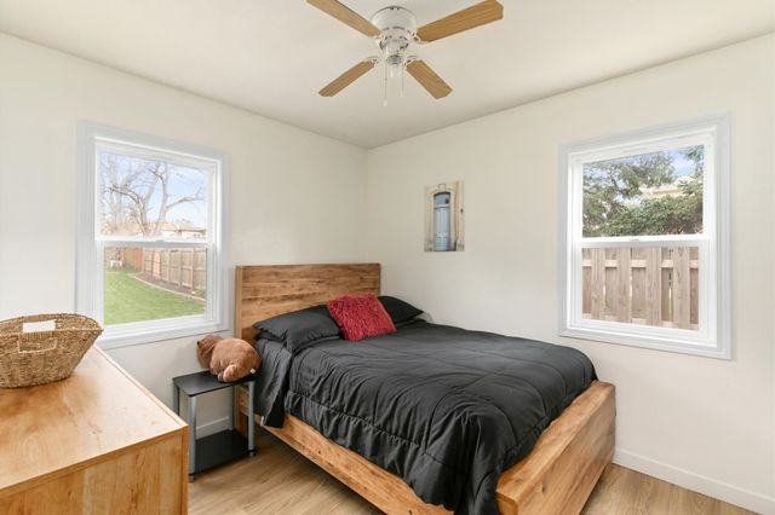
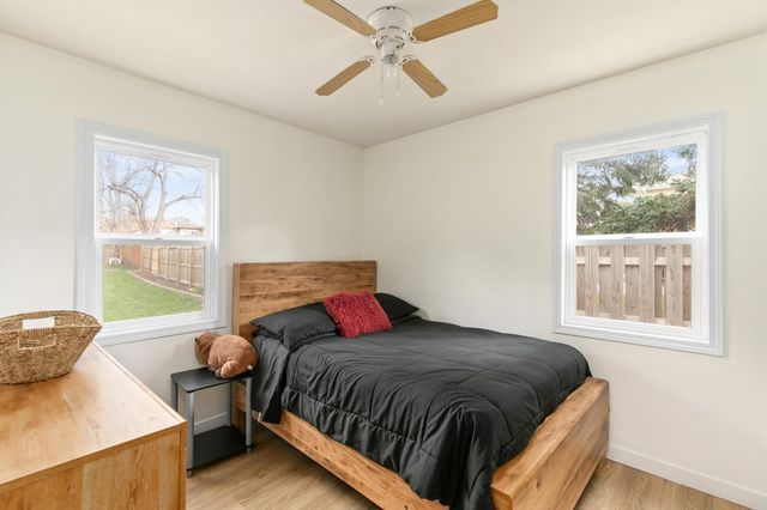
- wall art [423,179,465,253]
